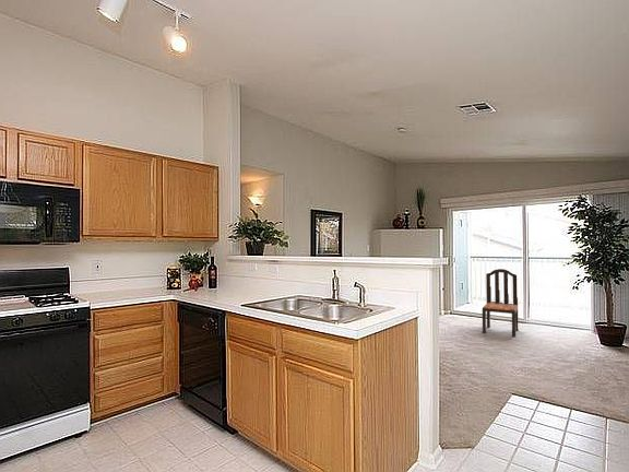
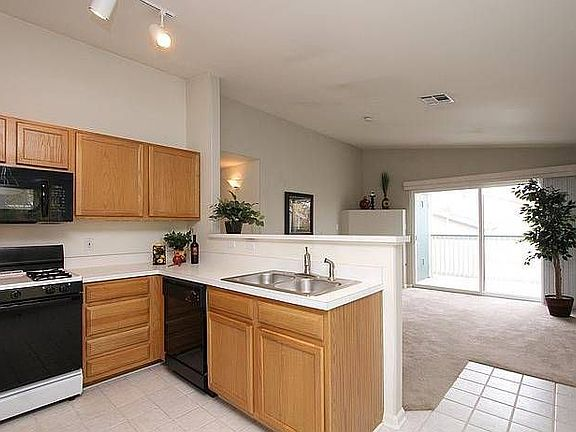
- dining chair [482,268,520,338]
